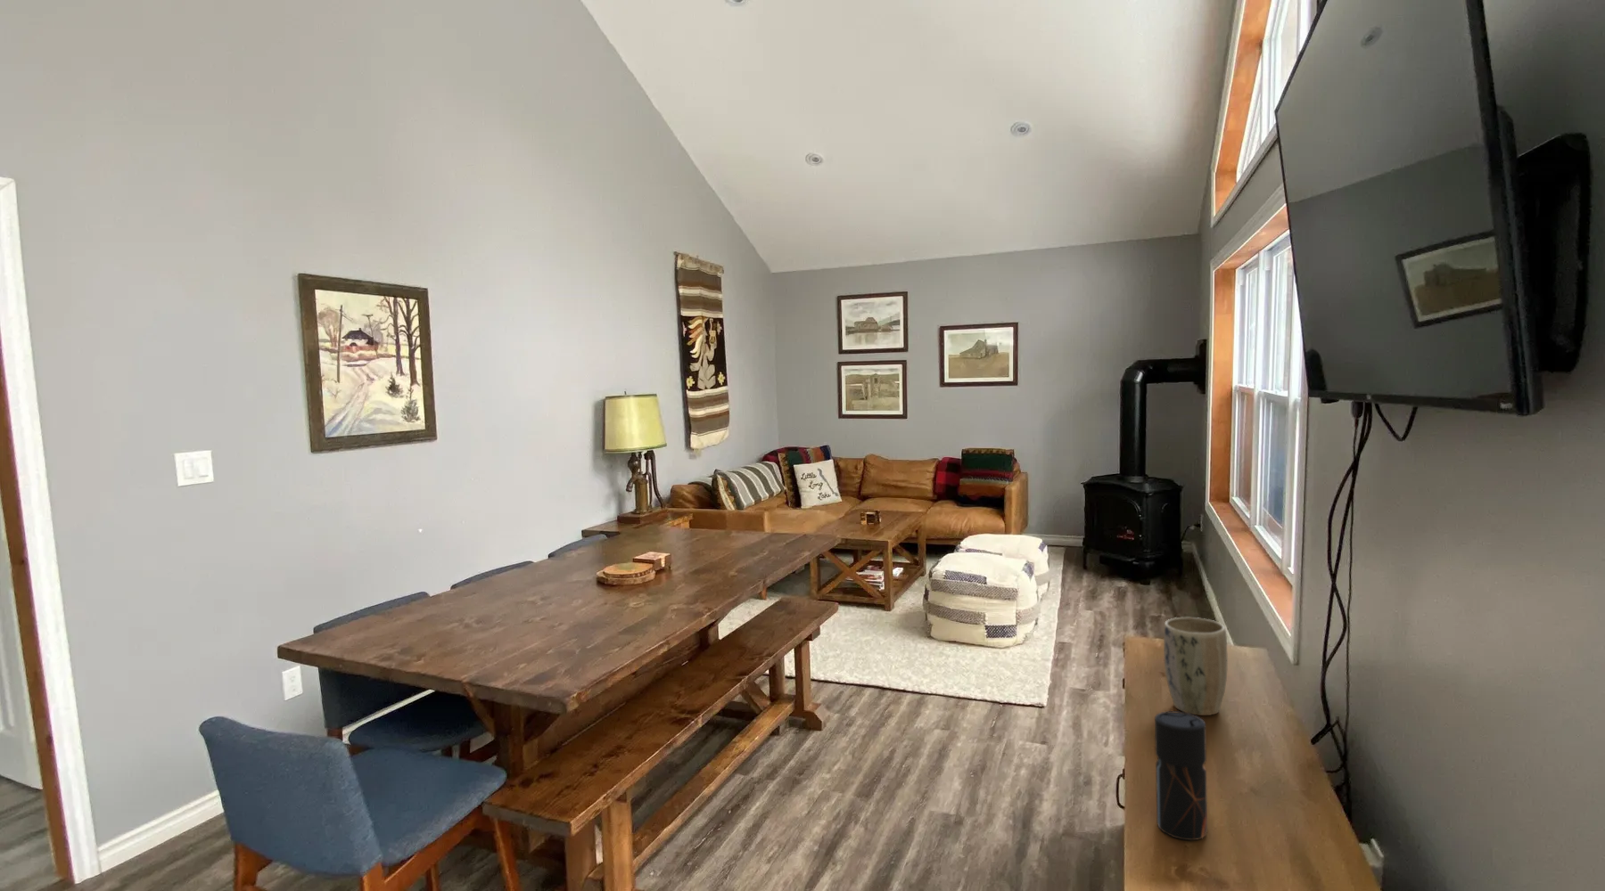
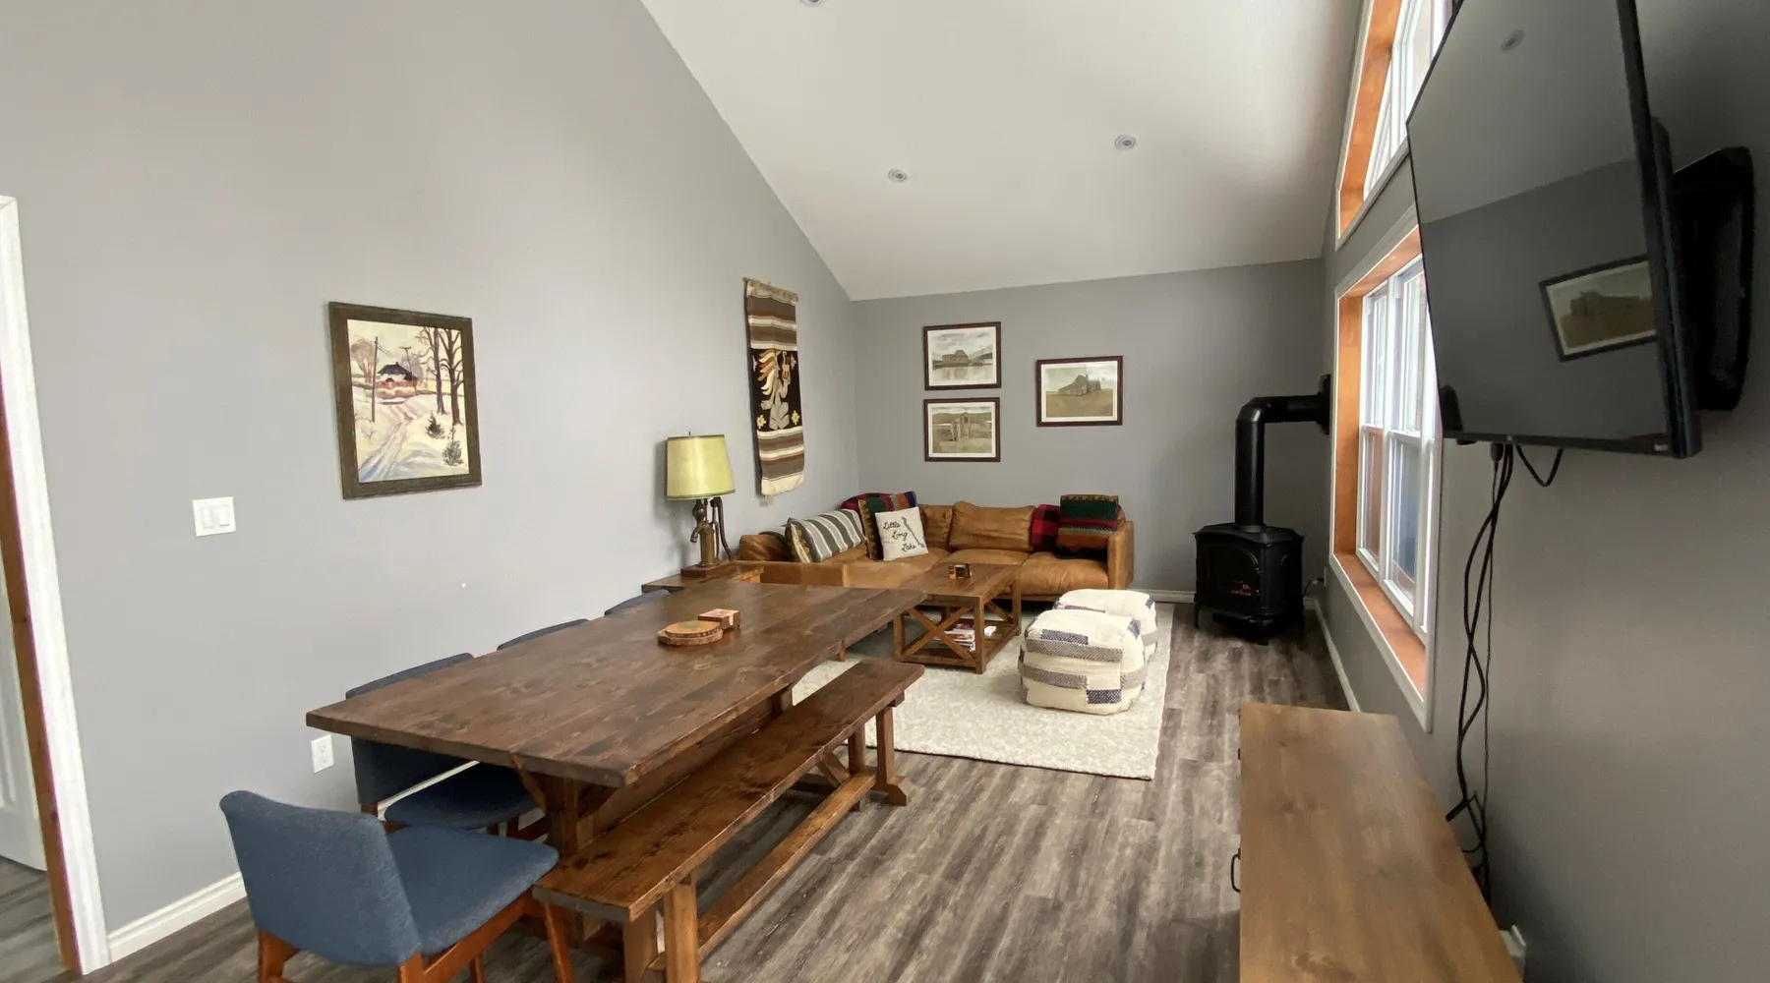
- plant pot [1163,617,1228,717]
- pepper grinder [1154,710,1209,842]
